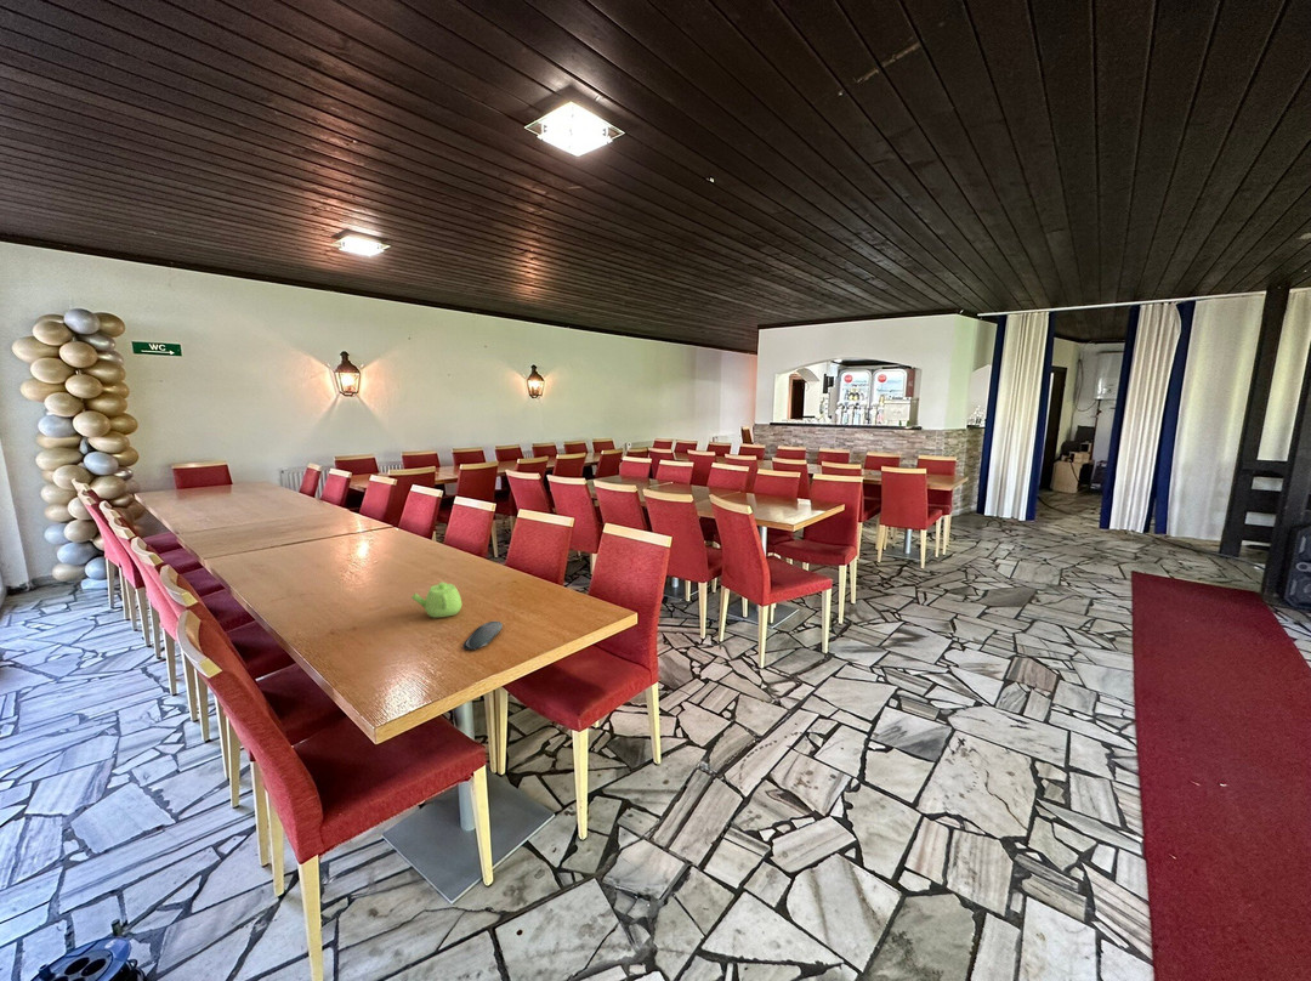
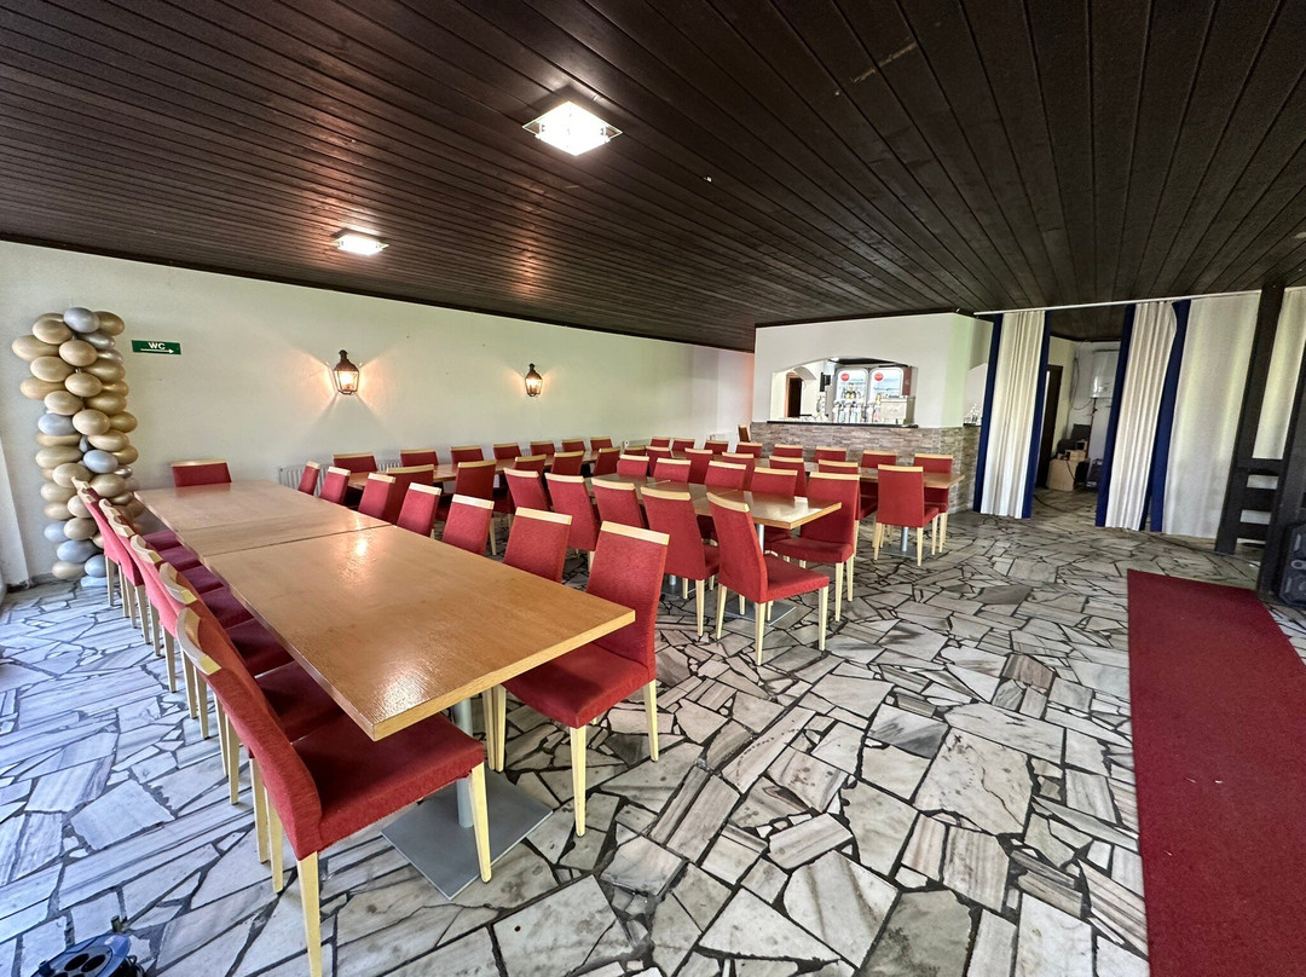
- oval tray [461,620,504,651]
- teapot [410,582,462,619]
